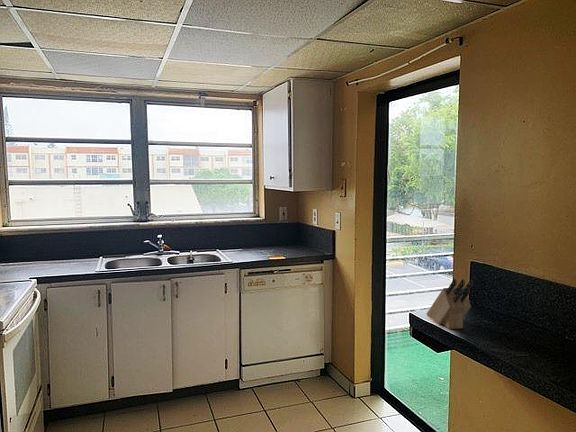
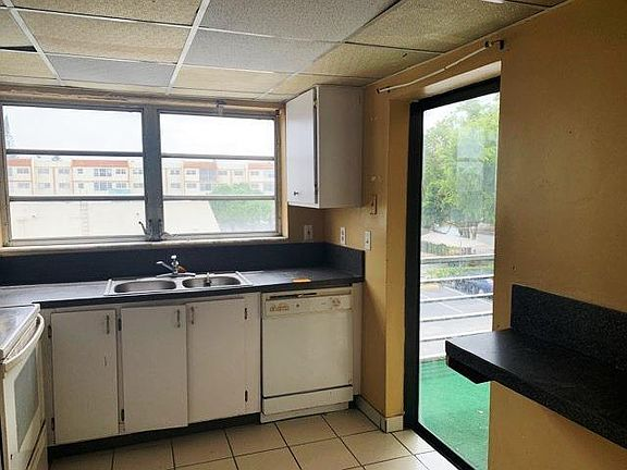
- knife block [426,278,474,330]
